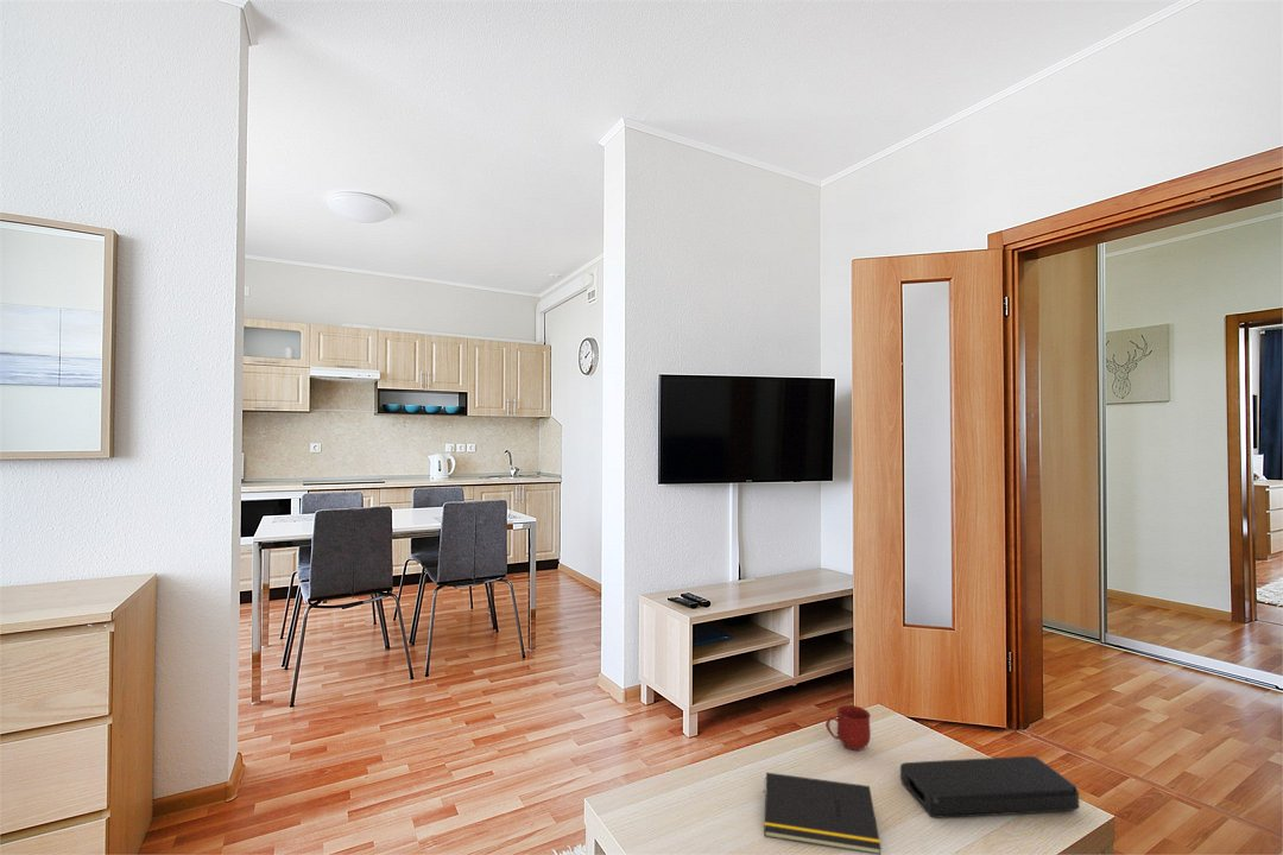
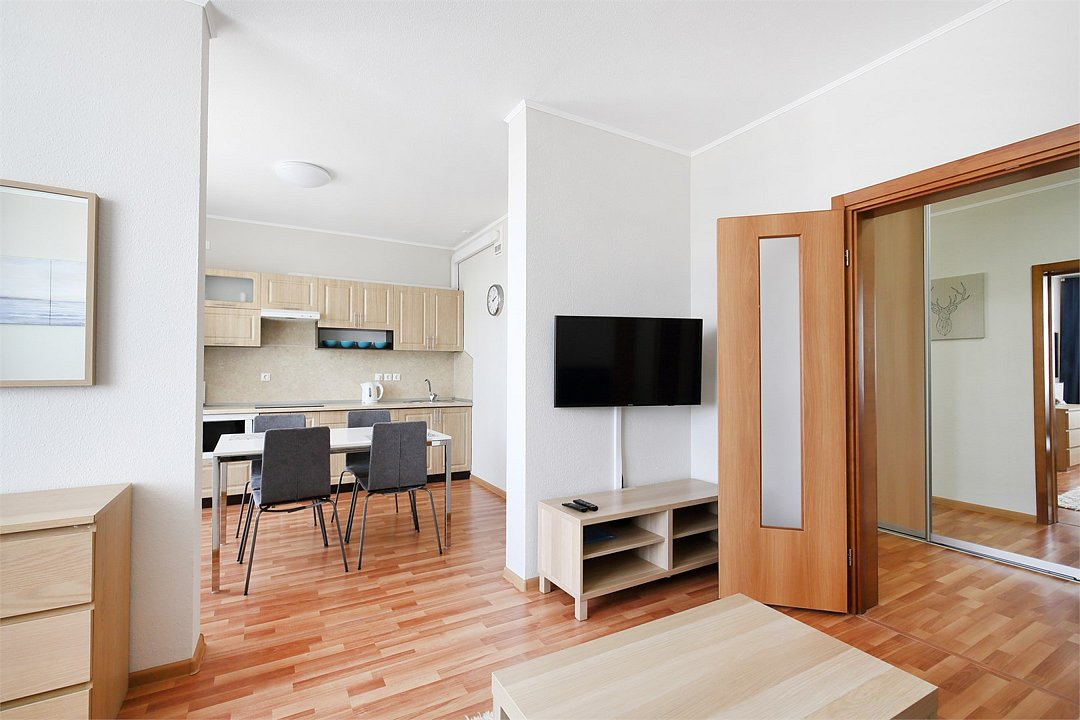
- notepad [763,772,883,855]
- power bank [899,755,1080,819]
- mug [824,704,872,752]
